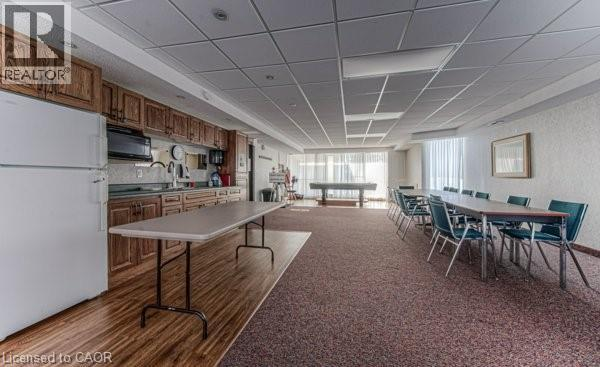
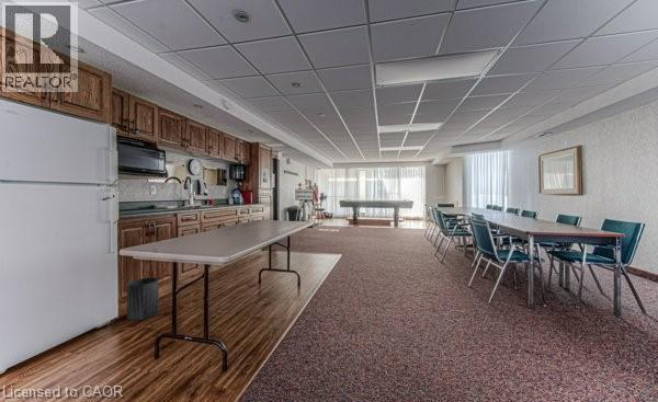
+ trash can [125,276,160,322]
